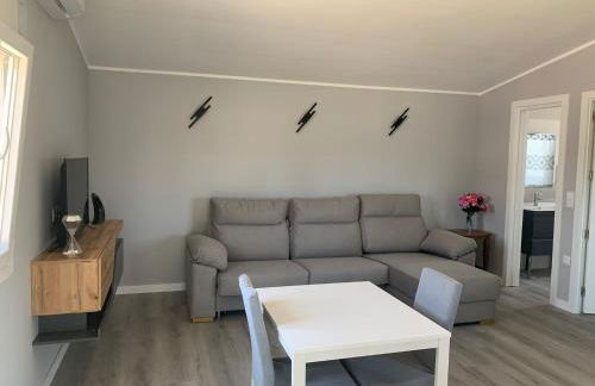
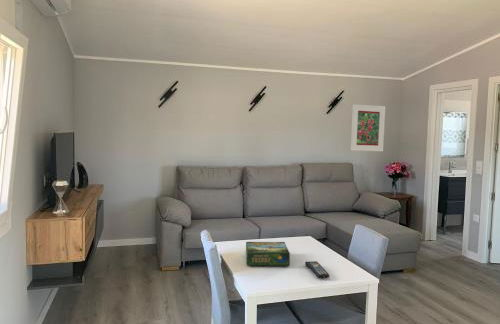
+ remote control [304,260,331,279]
+ board game [245,241,291,267]
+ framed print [350,103,386,152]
